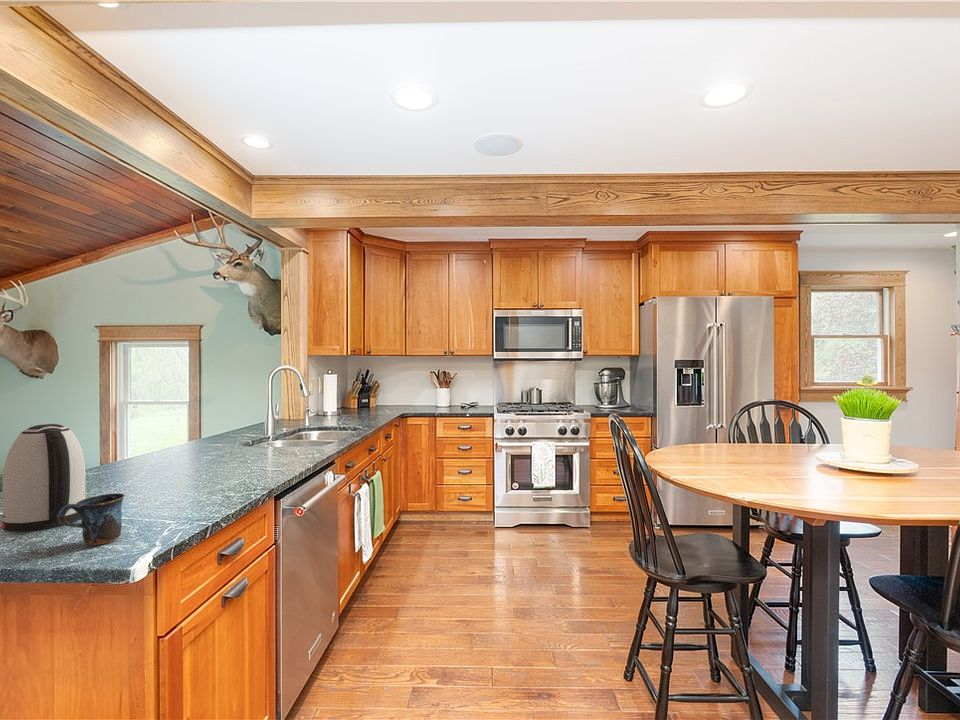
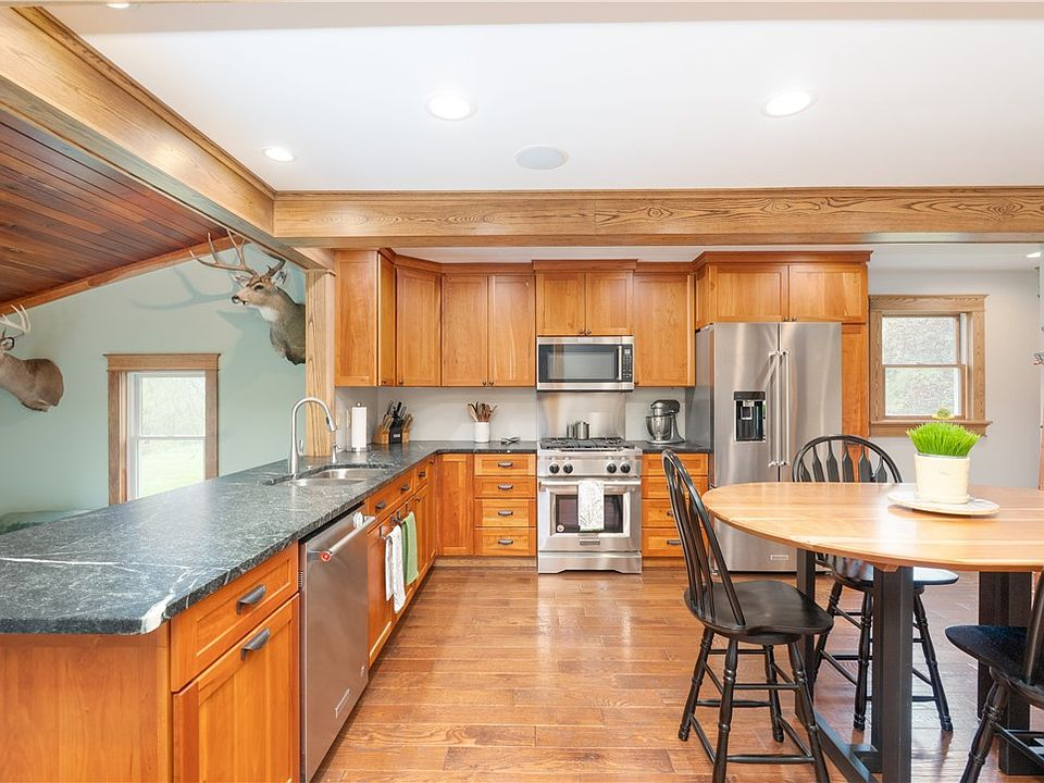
- kettle [0,423,86,533]
- mug [57,493,126,546]
